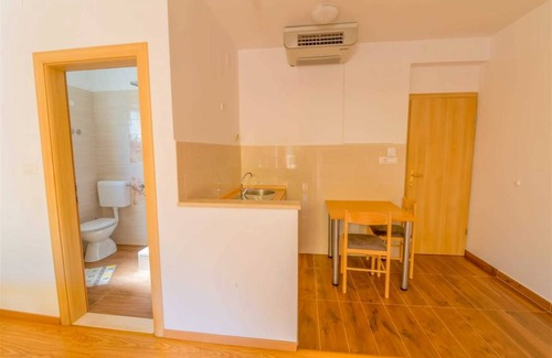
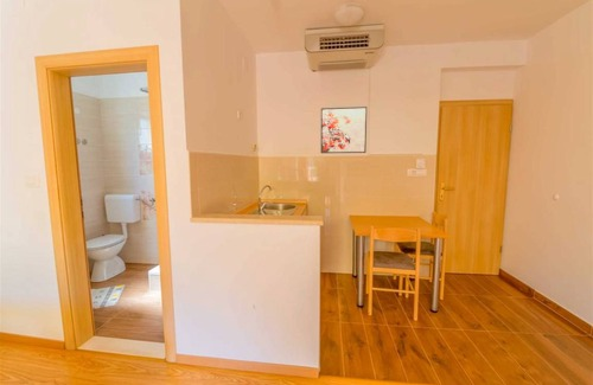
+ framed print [320,105,368,154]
